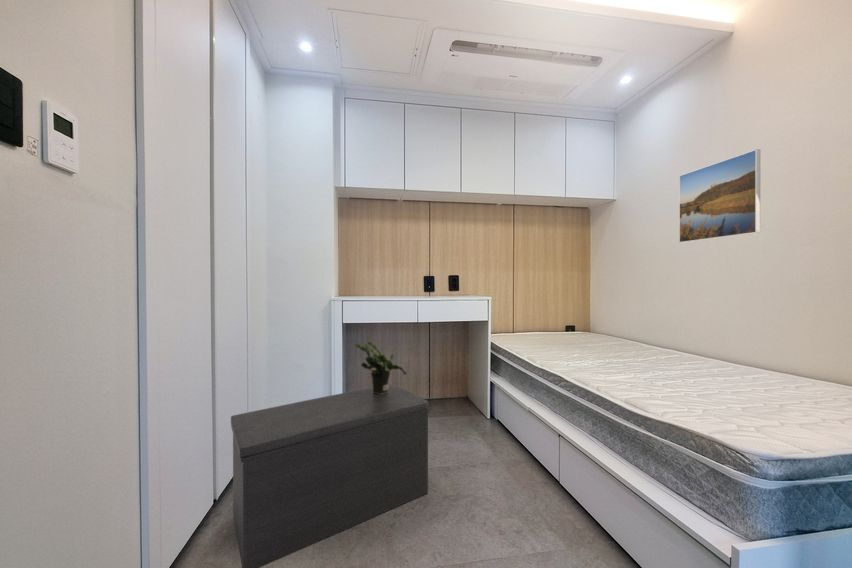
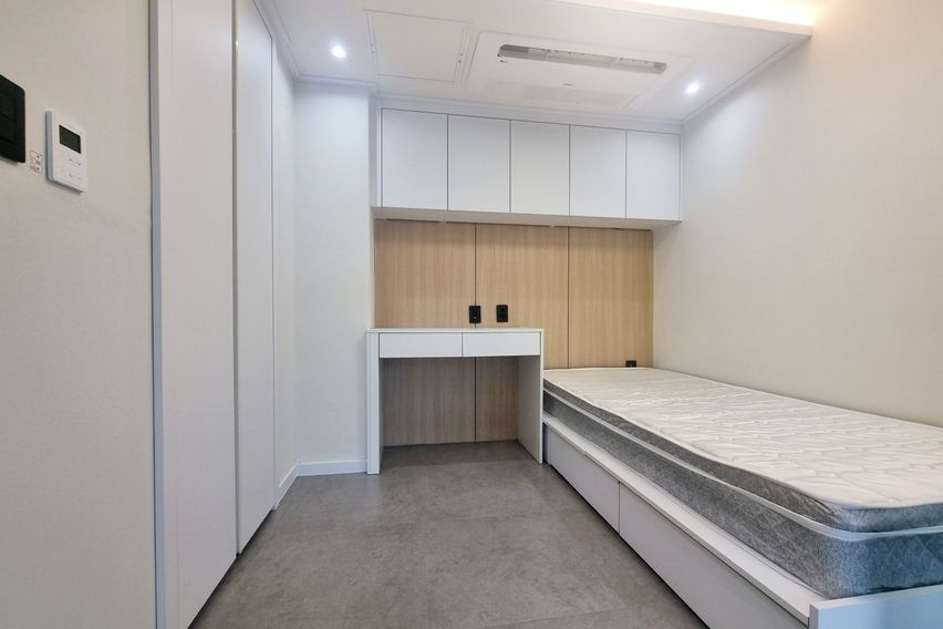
- bench [230,383,430,568]
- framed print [678,148,761,244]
- potted plant [354,341,407,394]
